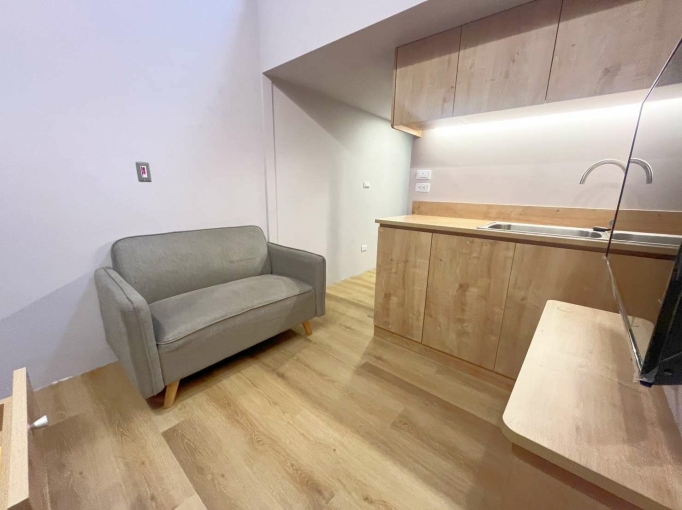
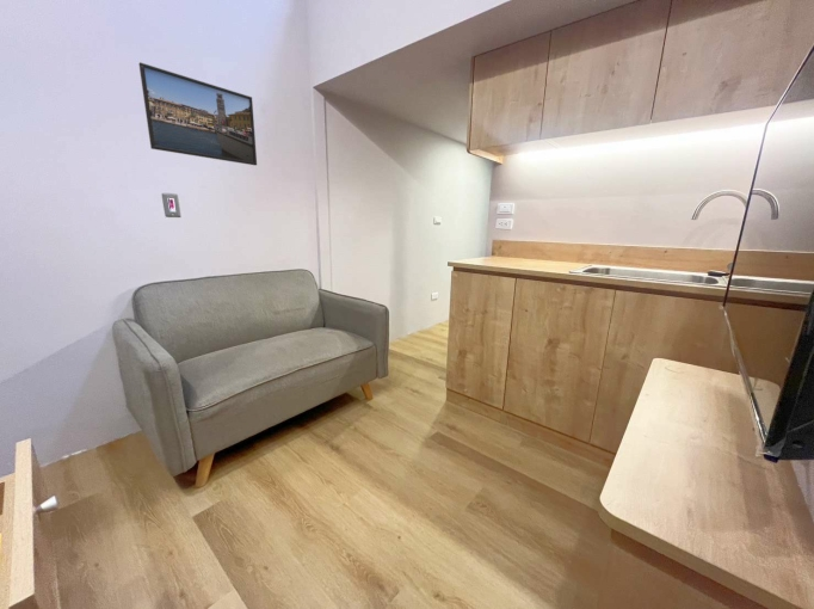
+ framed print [138,61,258,166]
